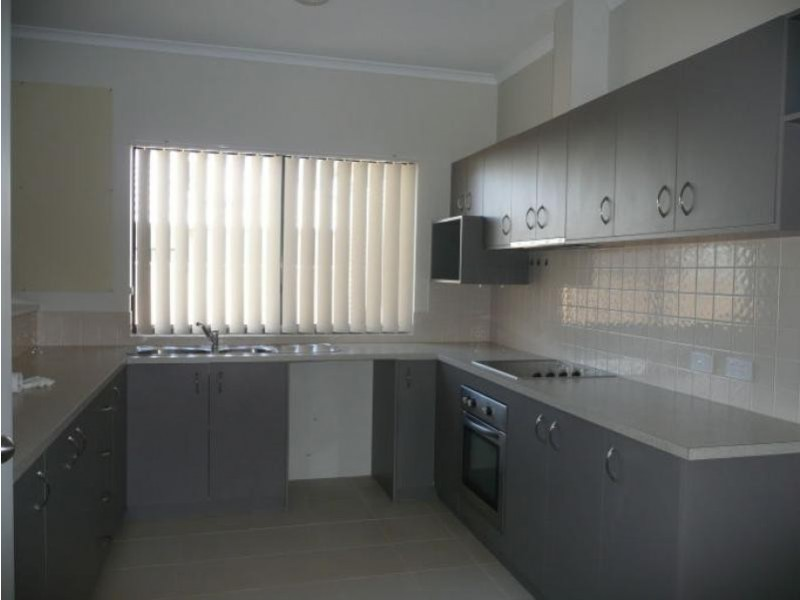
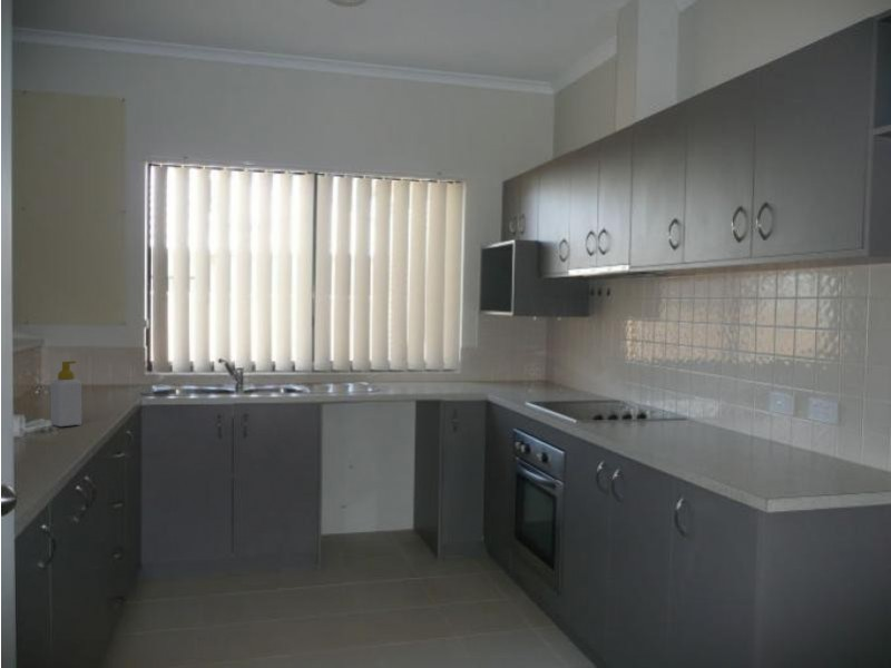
+ soap bottle [50,360,82,428]
